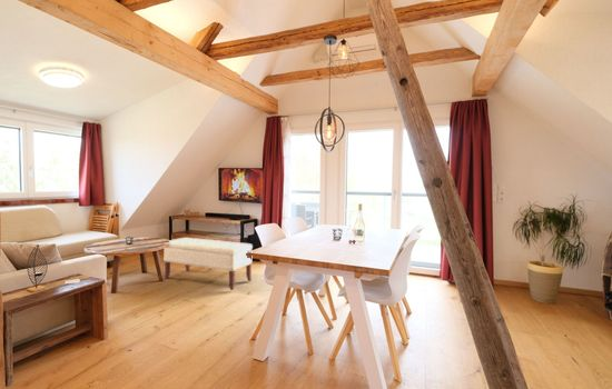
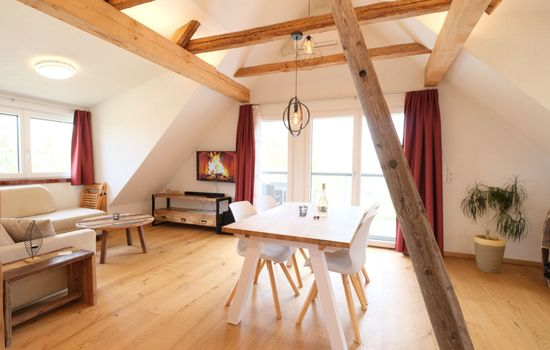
- bench [162,237,254,291]
